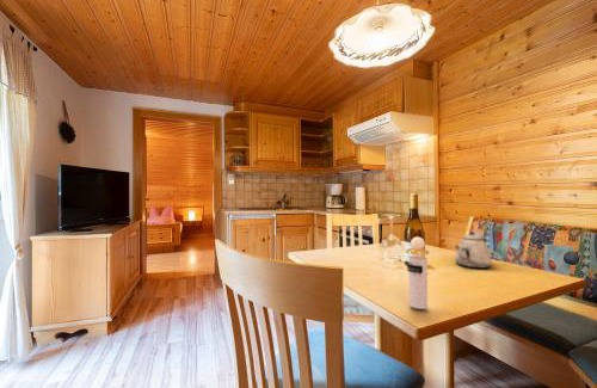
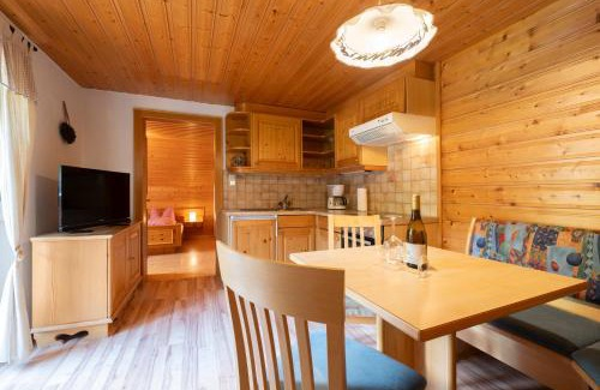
- teapot [454,230,493,269]
- perfume bottle [406,235,430,310]
